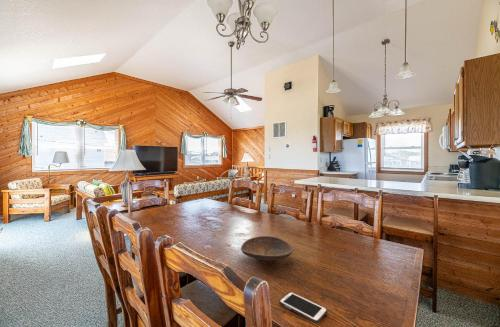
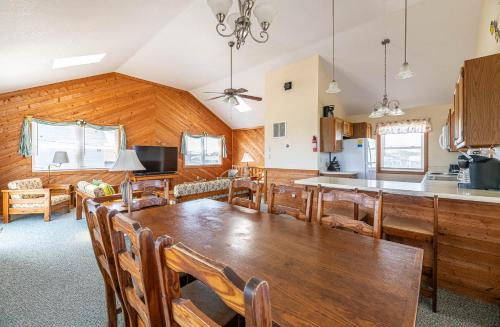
- decorative bowl [240,235,294,264]
- cell phone [278,291,328,324]
